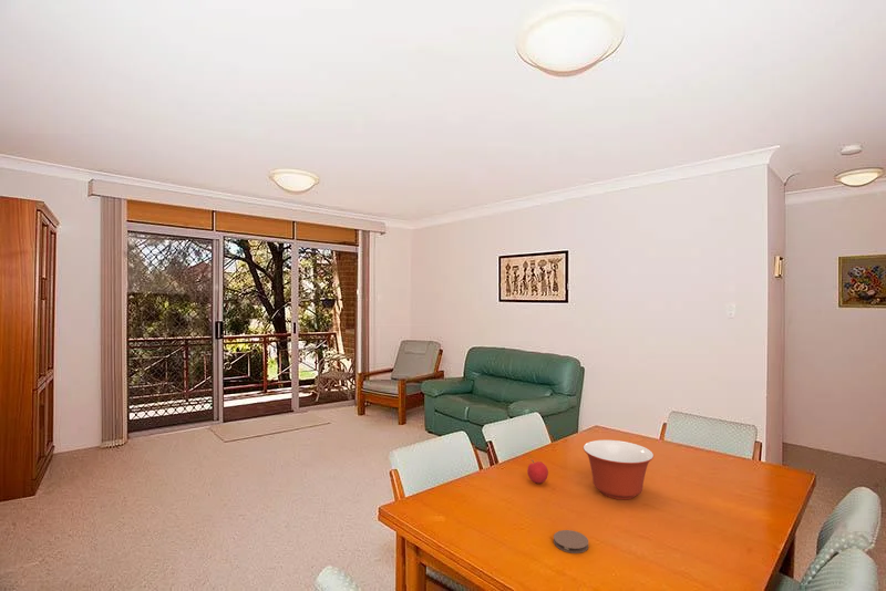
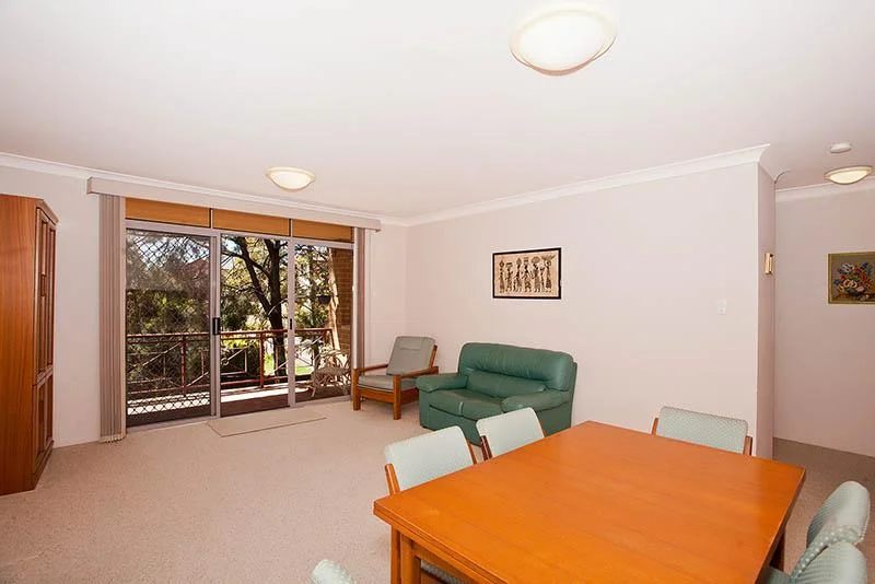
- fruit [526,459,549,485]
- mixing bowl [583,439,655,500]
- coaster [553,529,589,554]
